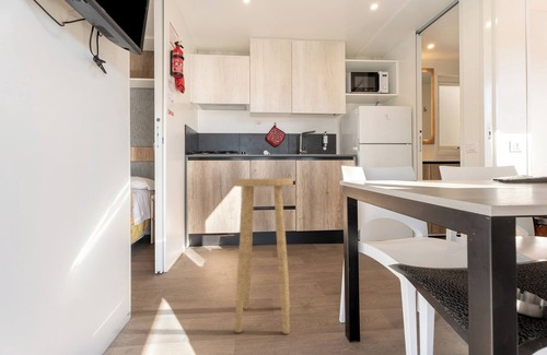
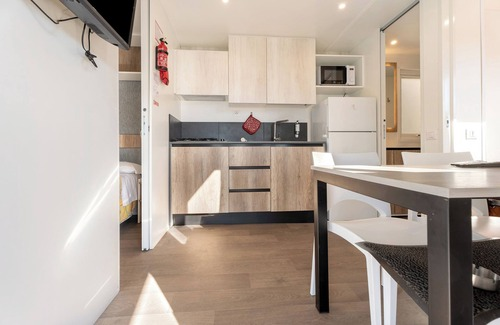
- stool [234,177,294,335]
